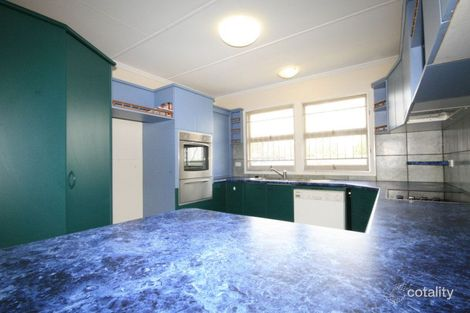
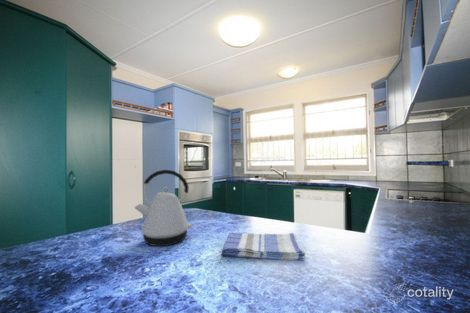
+ dish towel [220,232,307,261]
+ kettle [133,169,193,247]
